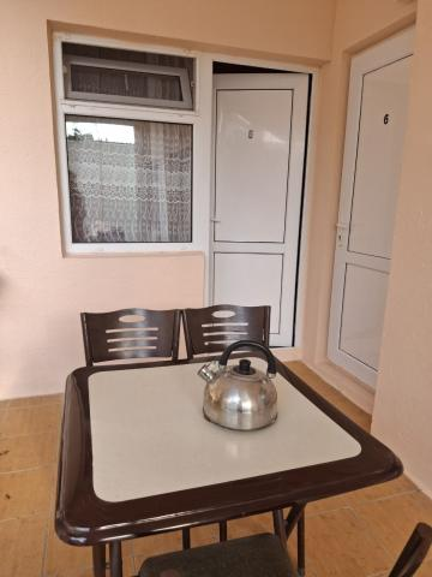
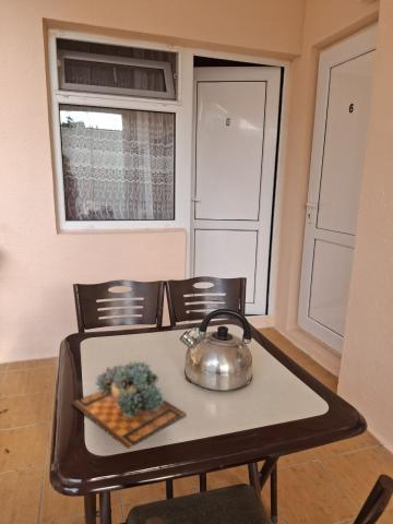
+ succulent plant [70,359,187,450]
